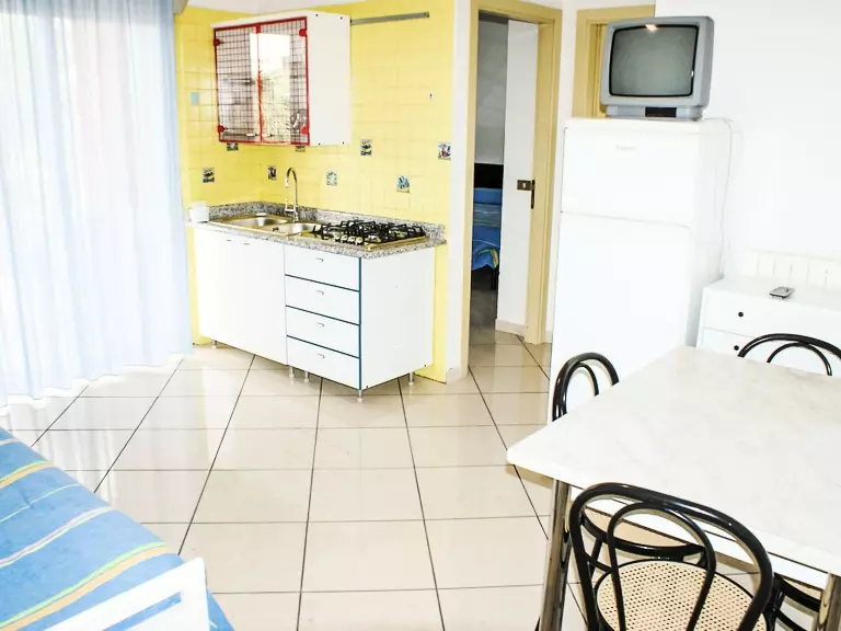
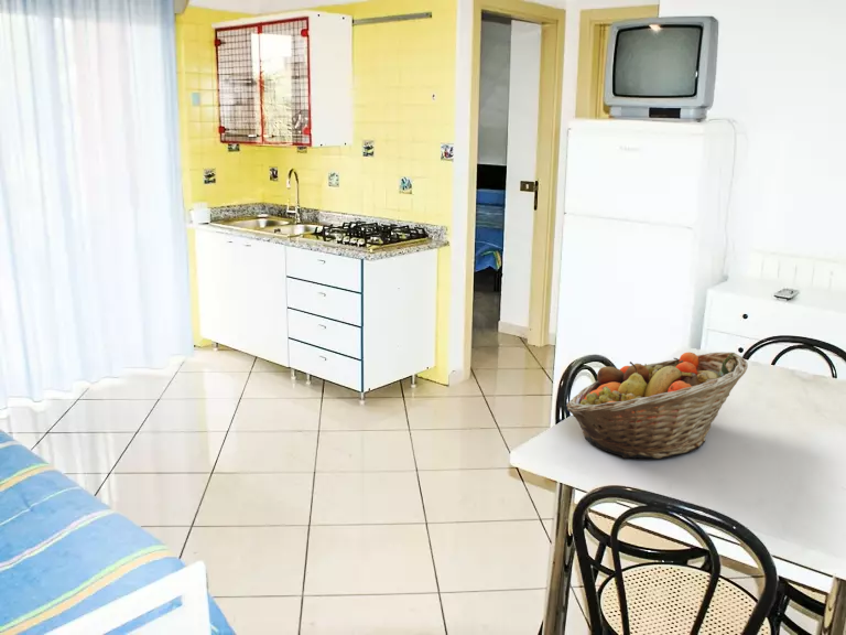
+ fruit basket [565,351,749,460]
